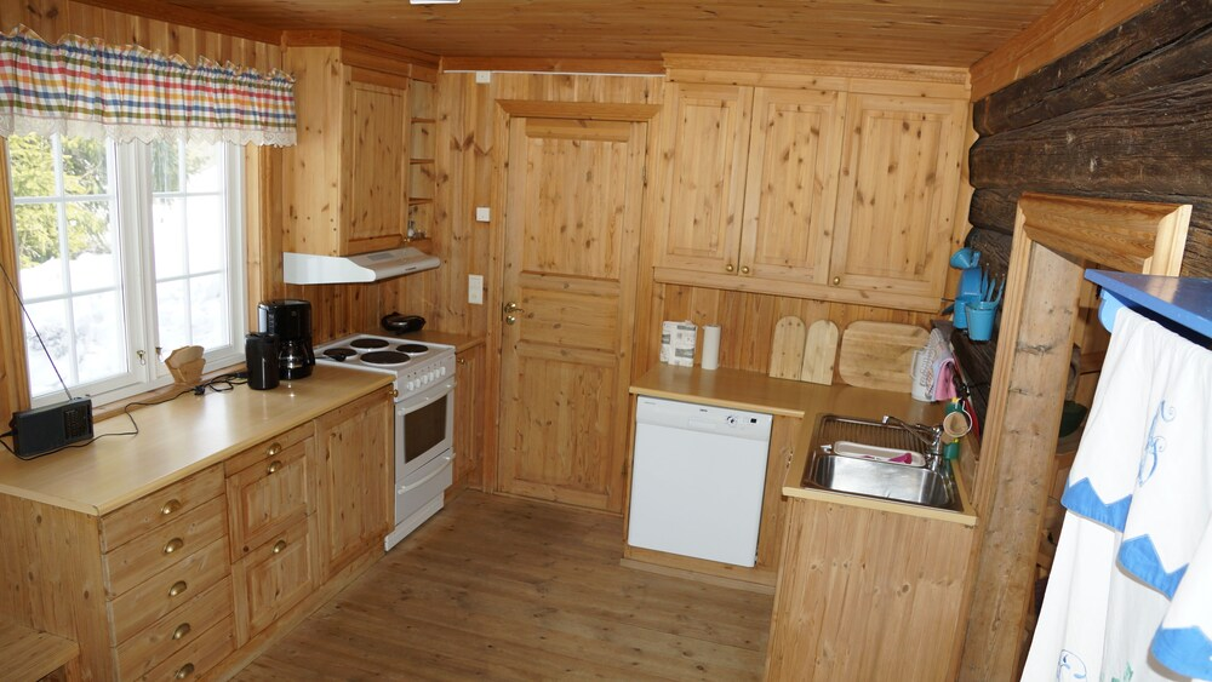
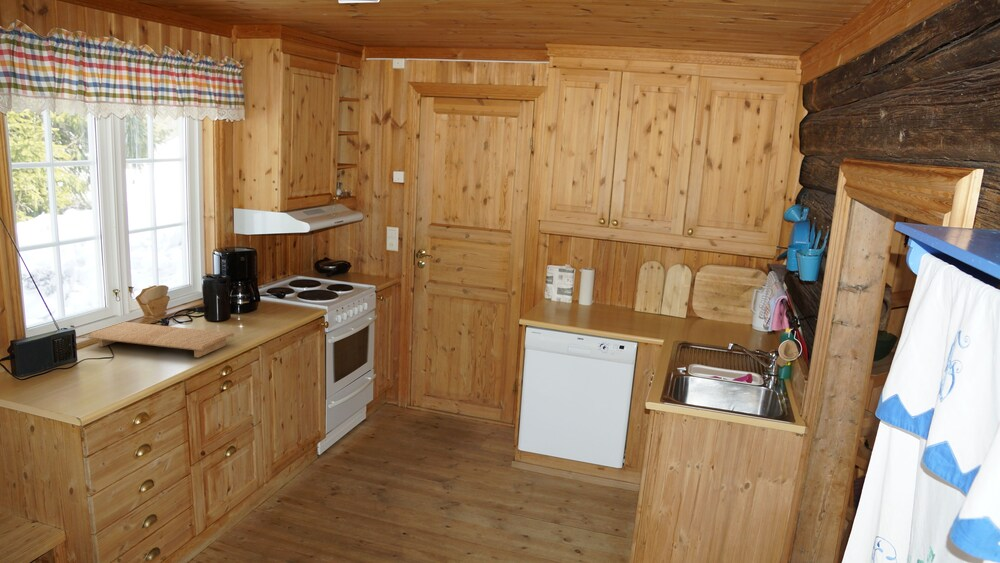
+ cutting board [87,321,235,358]
